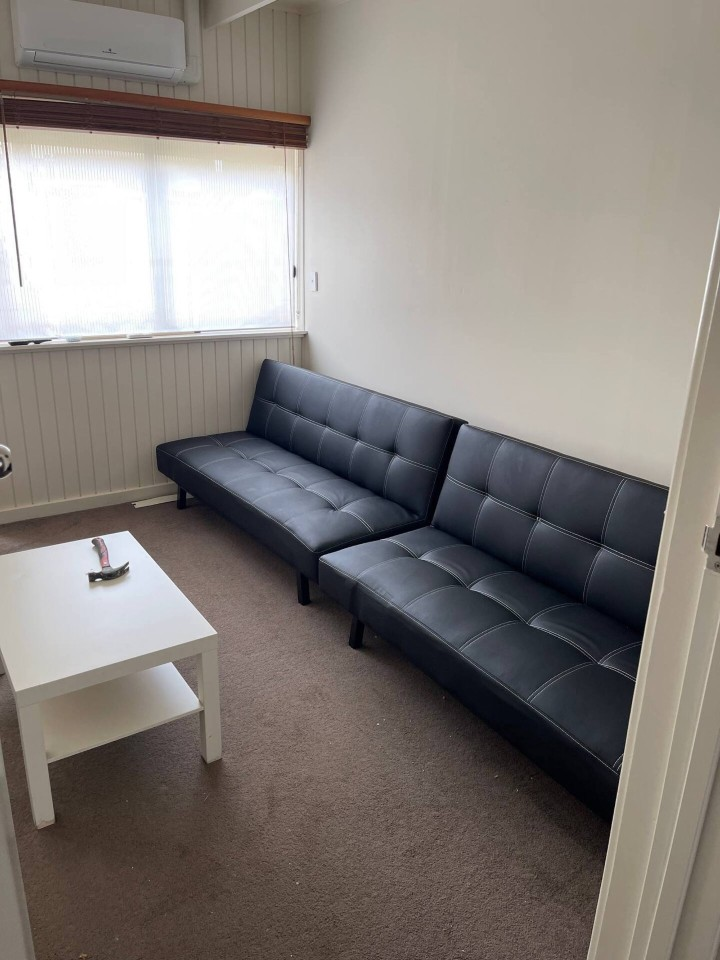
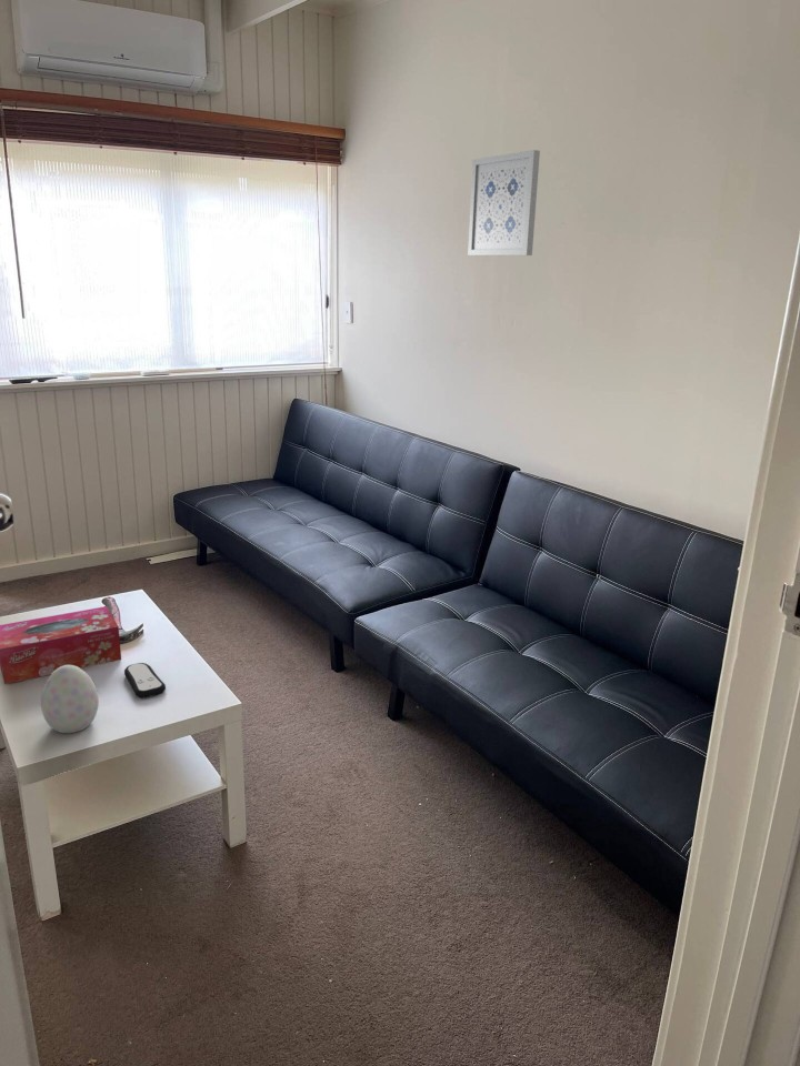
+ wall art [467,149,541,257]
+ remote control [123,662,167,698]
+ decorative egg [40,665,100,734]
+ tissue box [0,605,122,685]
